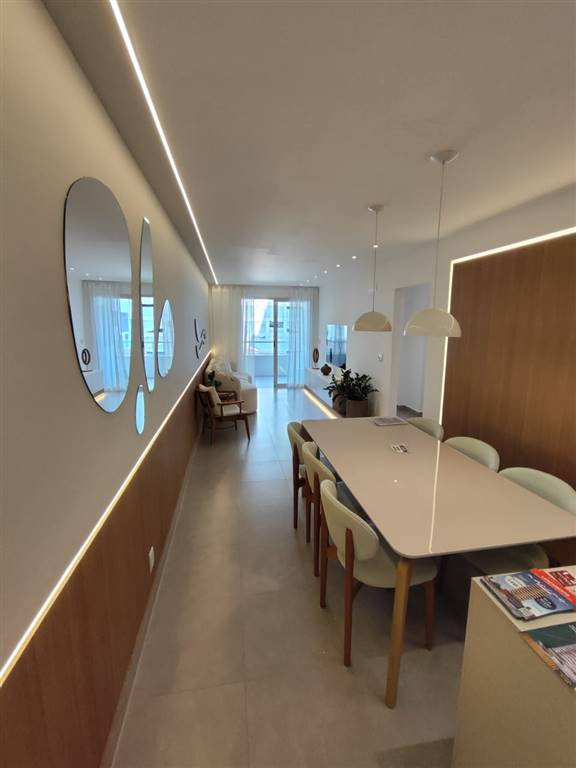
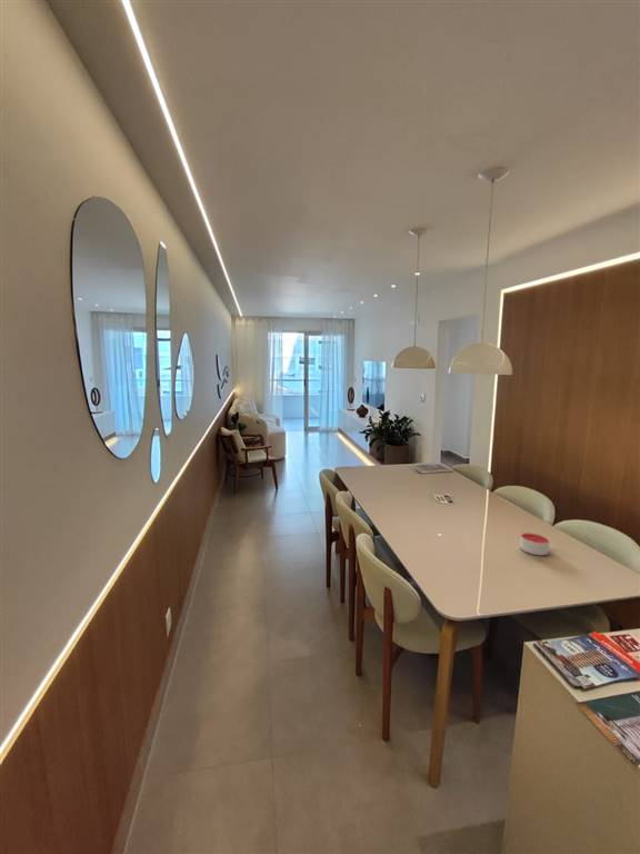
+ candle [519,532,551,556]
